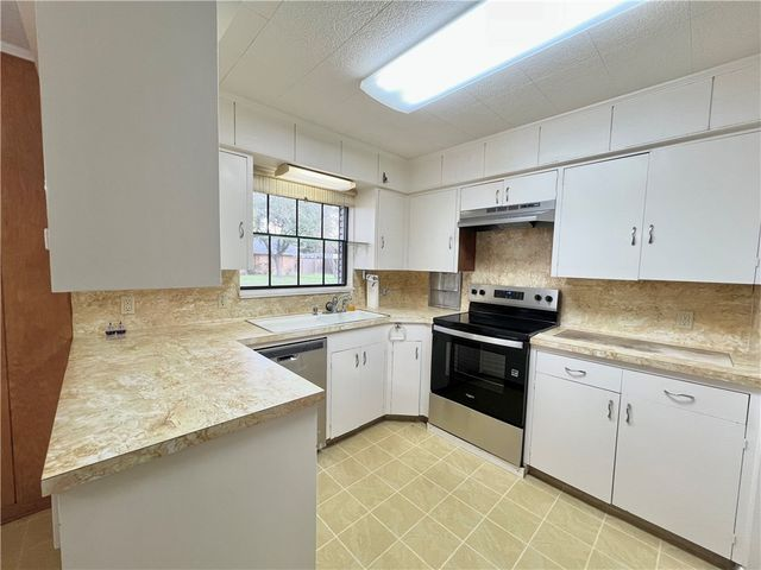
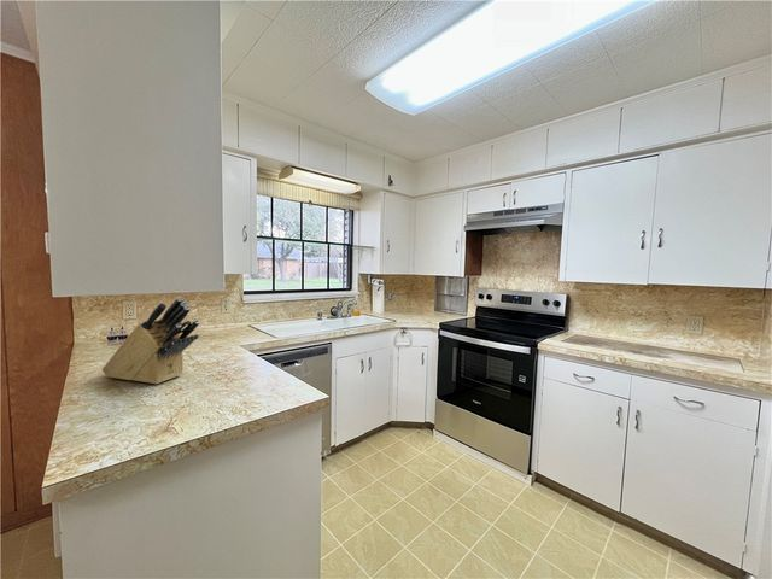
+ knife block [101,296,200,385]
